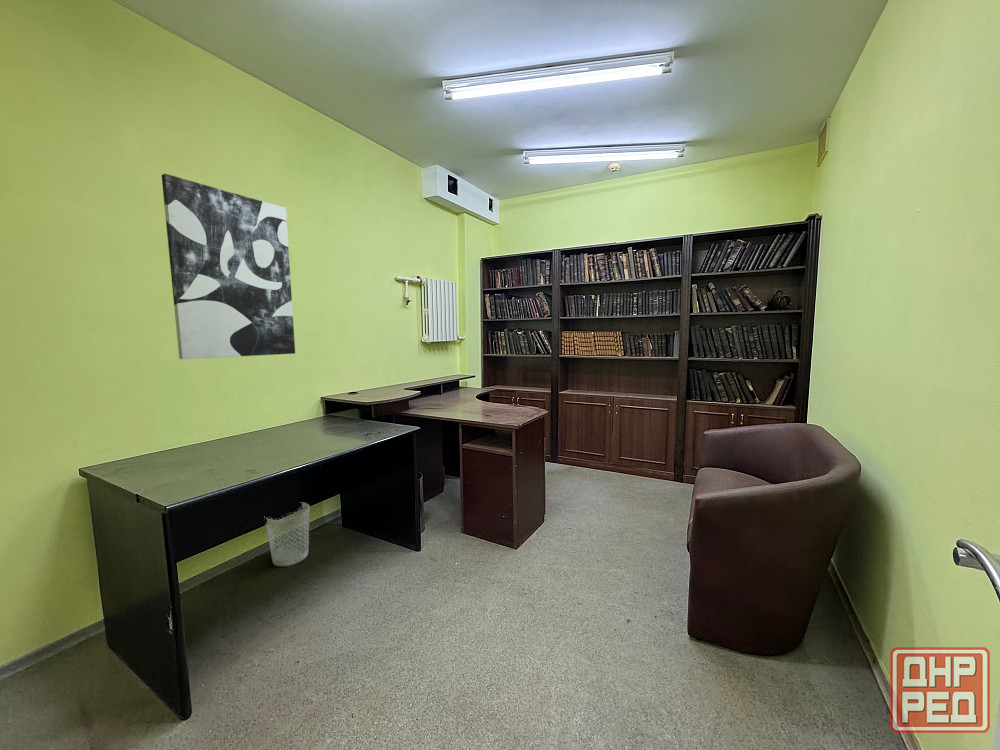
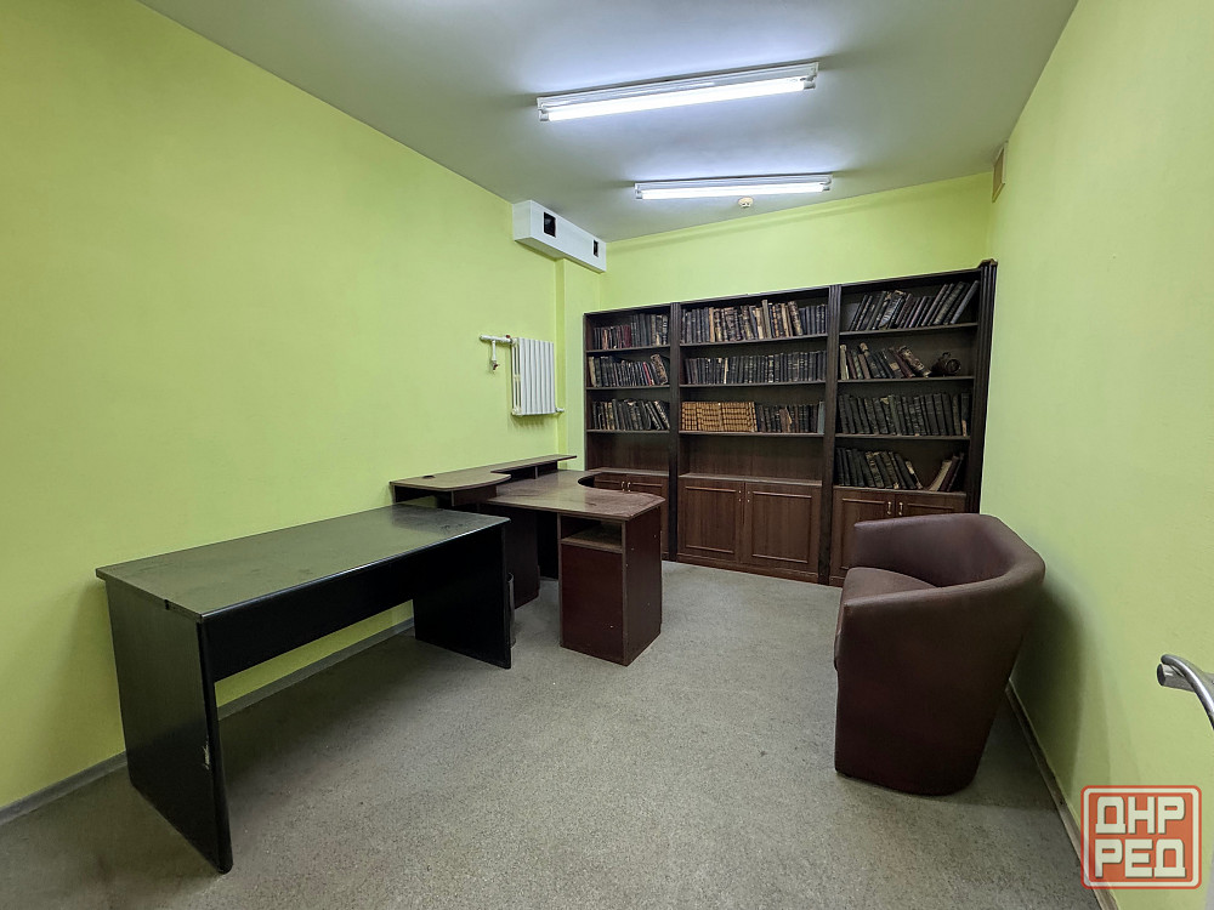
- wall art [161,173,296,360]
- wastebasket [265,502,311,567]
